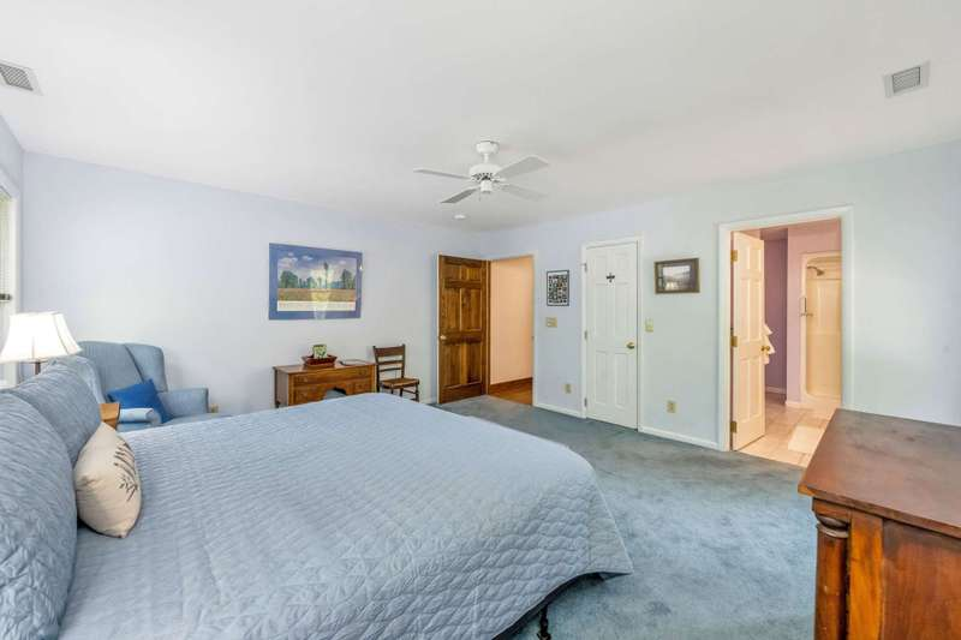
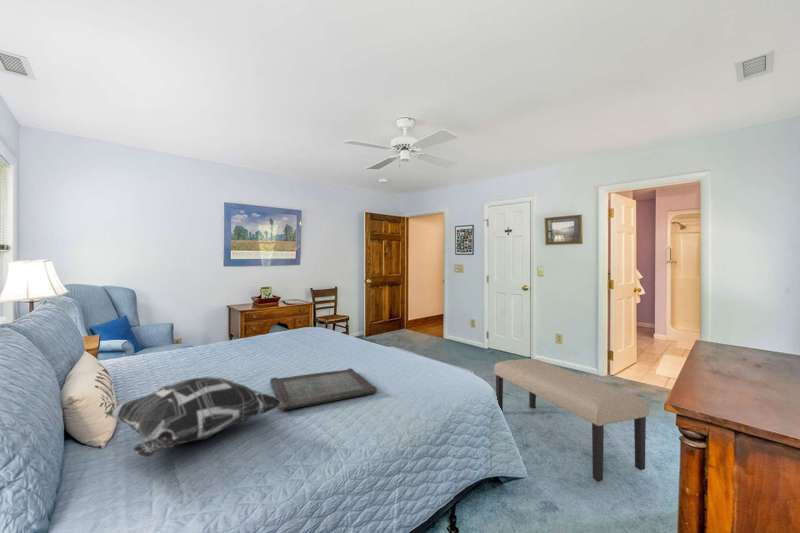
+ serving tray [269,367,378,412]
+ bench [493,358,650,482]
+ decorative pillow [103,376,282,459]
